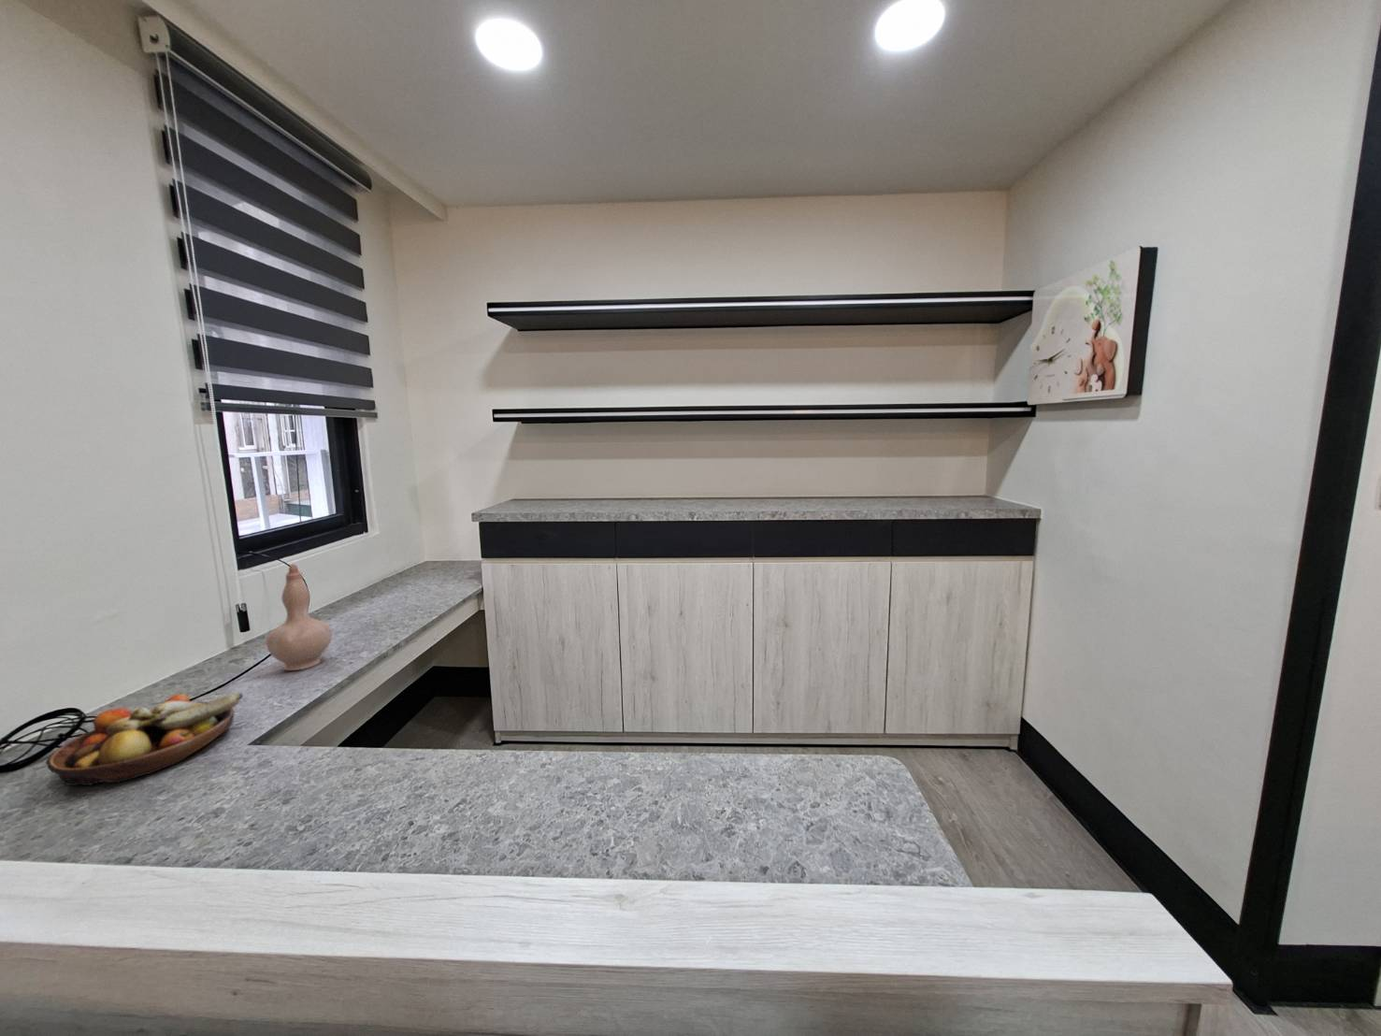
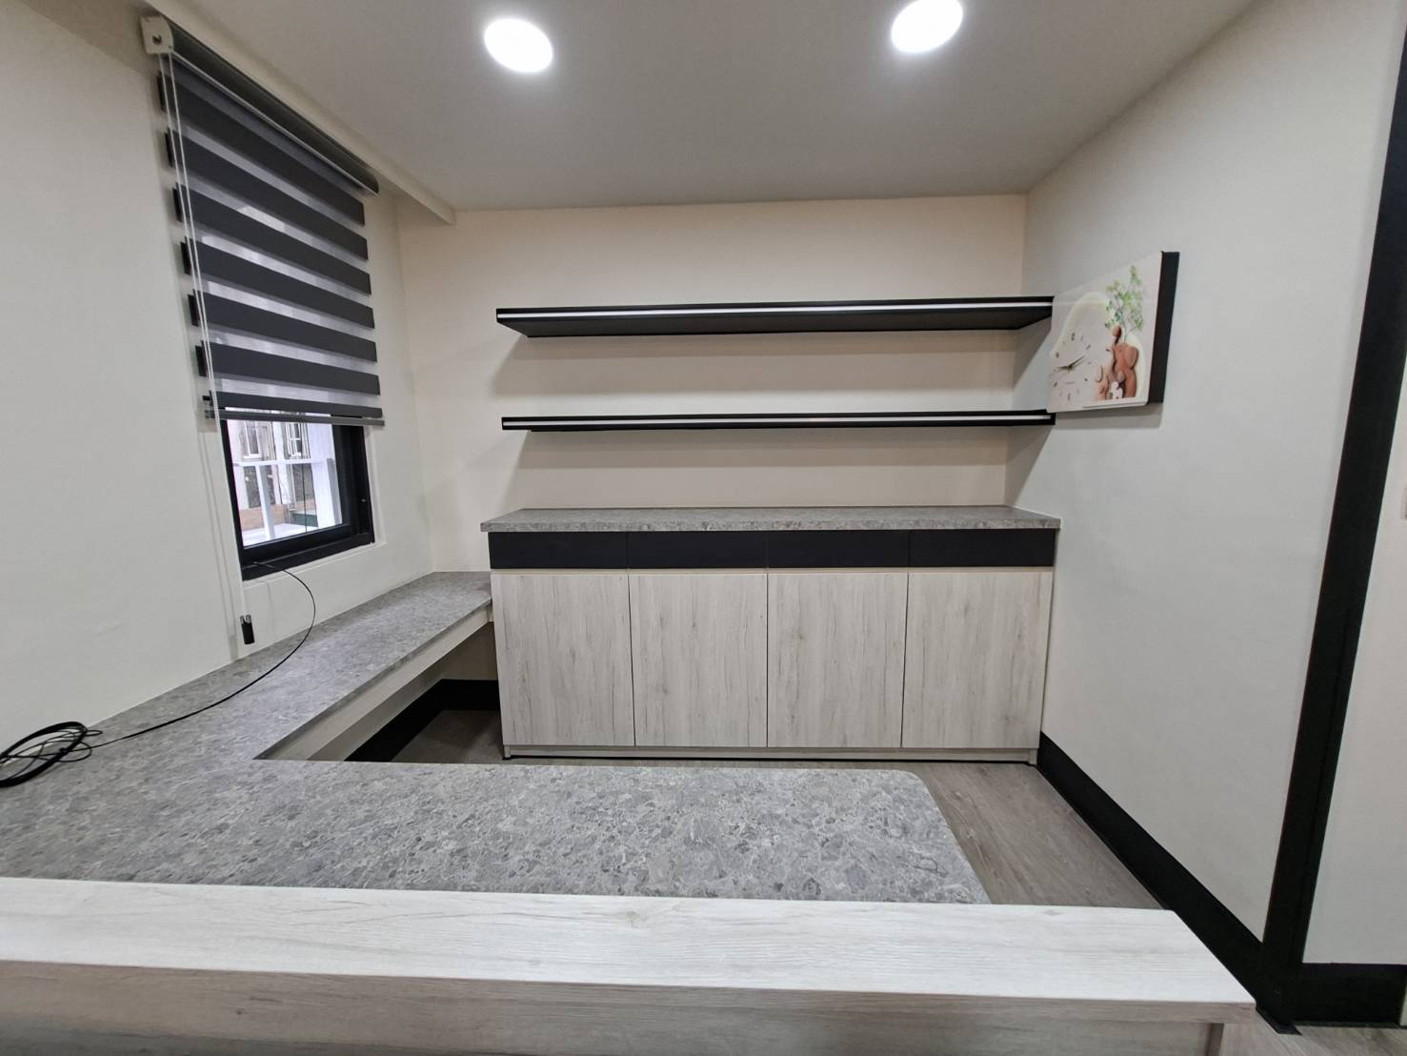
- fruit bowl [45,692,244,787]
- vase [266,563,333,671]
